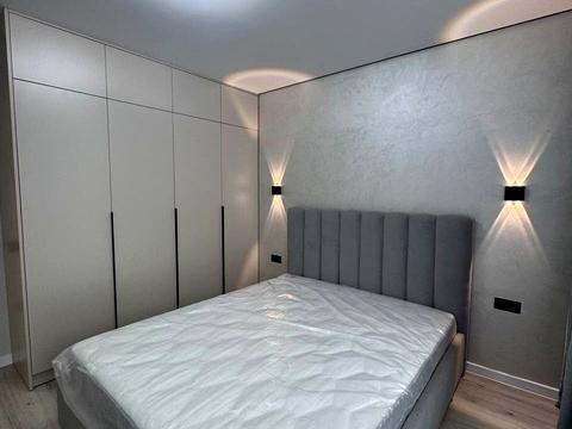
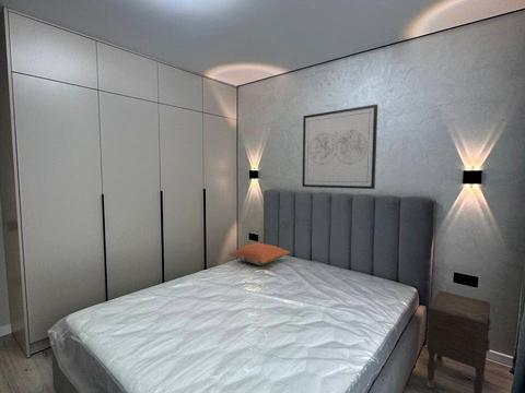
+ wall art [301,104,378,190]
+ nightstand [425,289,493,393]
+ pillow [228,241,291,266]
